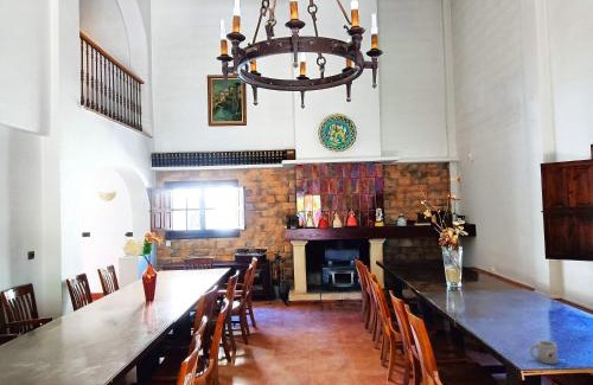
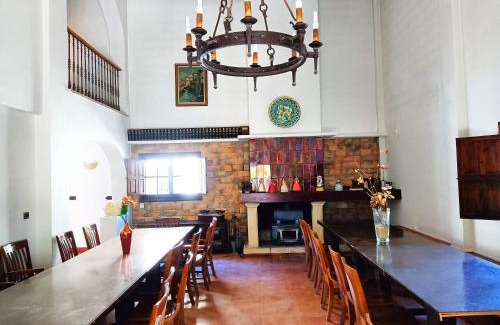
- mug [529,340,560,365]
